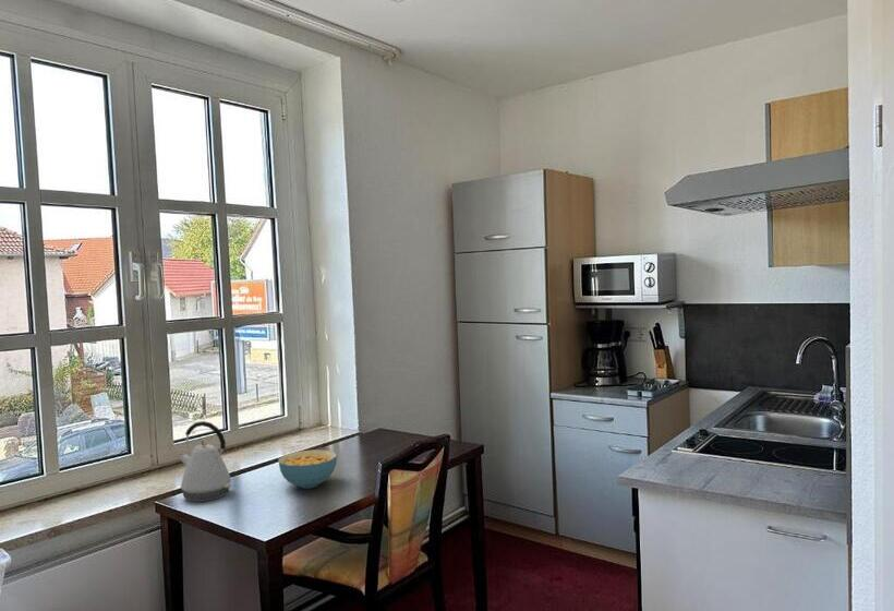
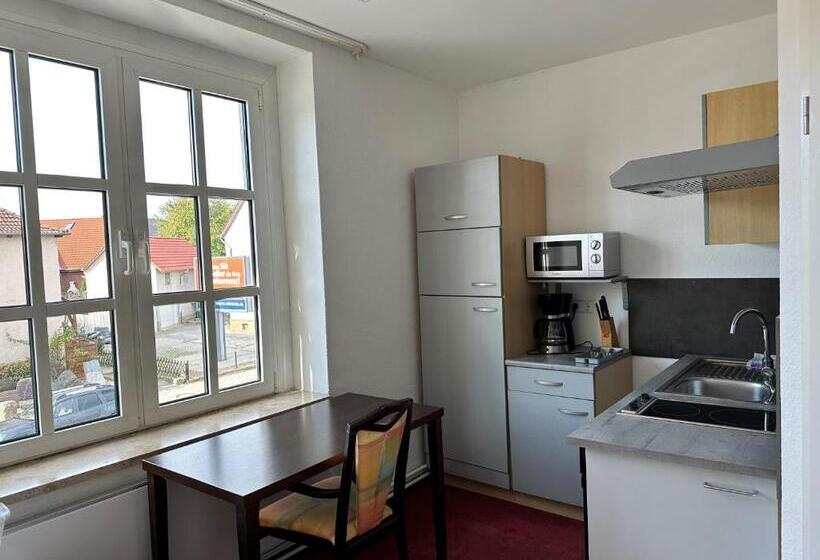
- kettle [178,420,232,503]
- cereal bowl [277,448,338,490]
